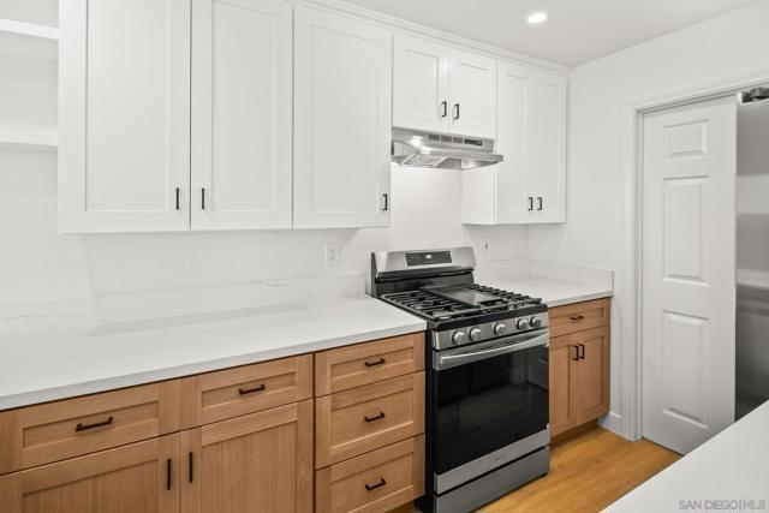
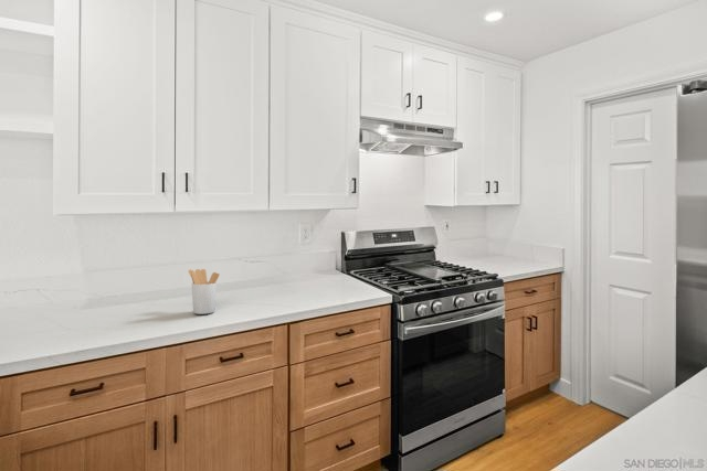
+ utensil holder [188,268,221,315]
